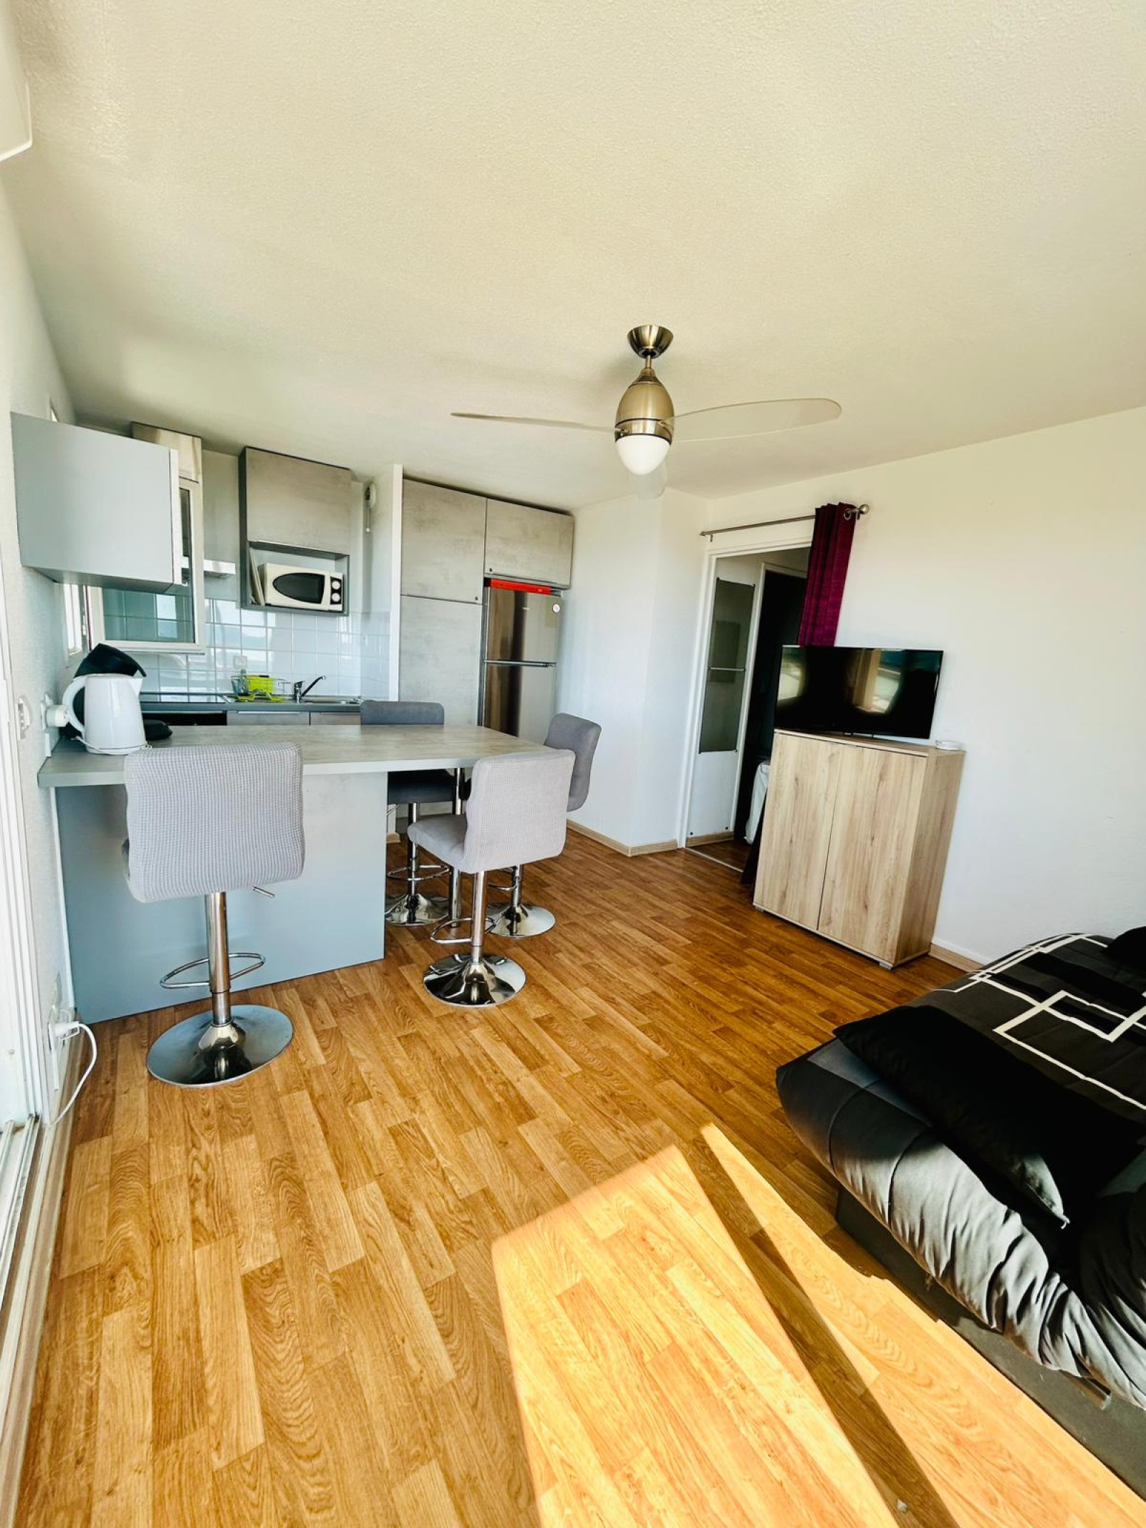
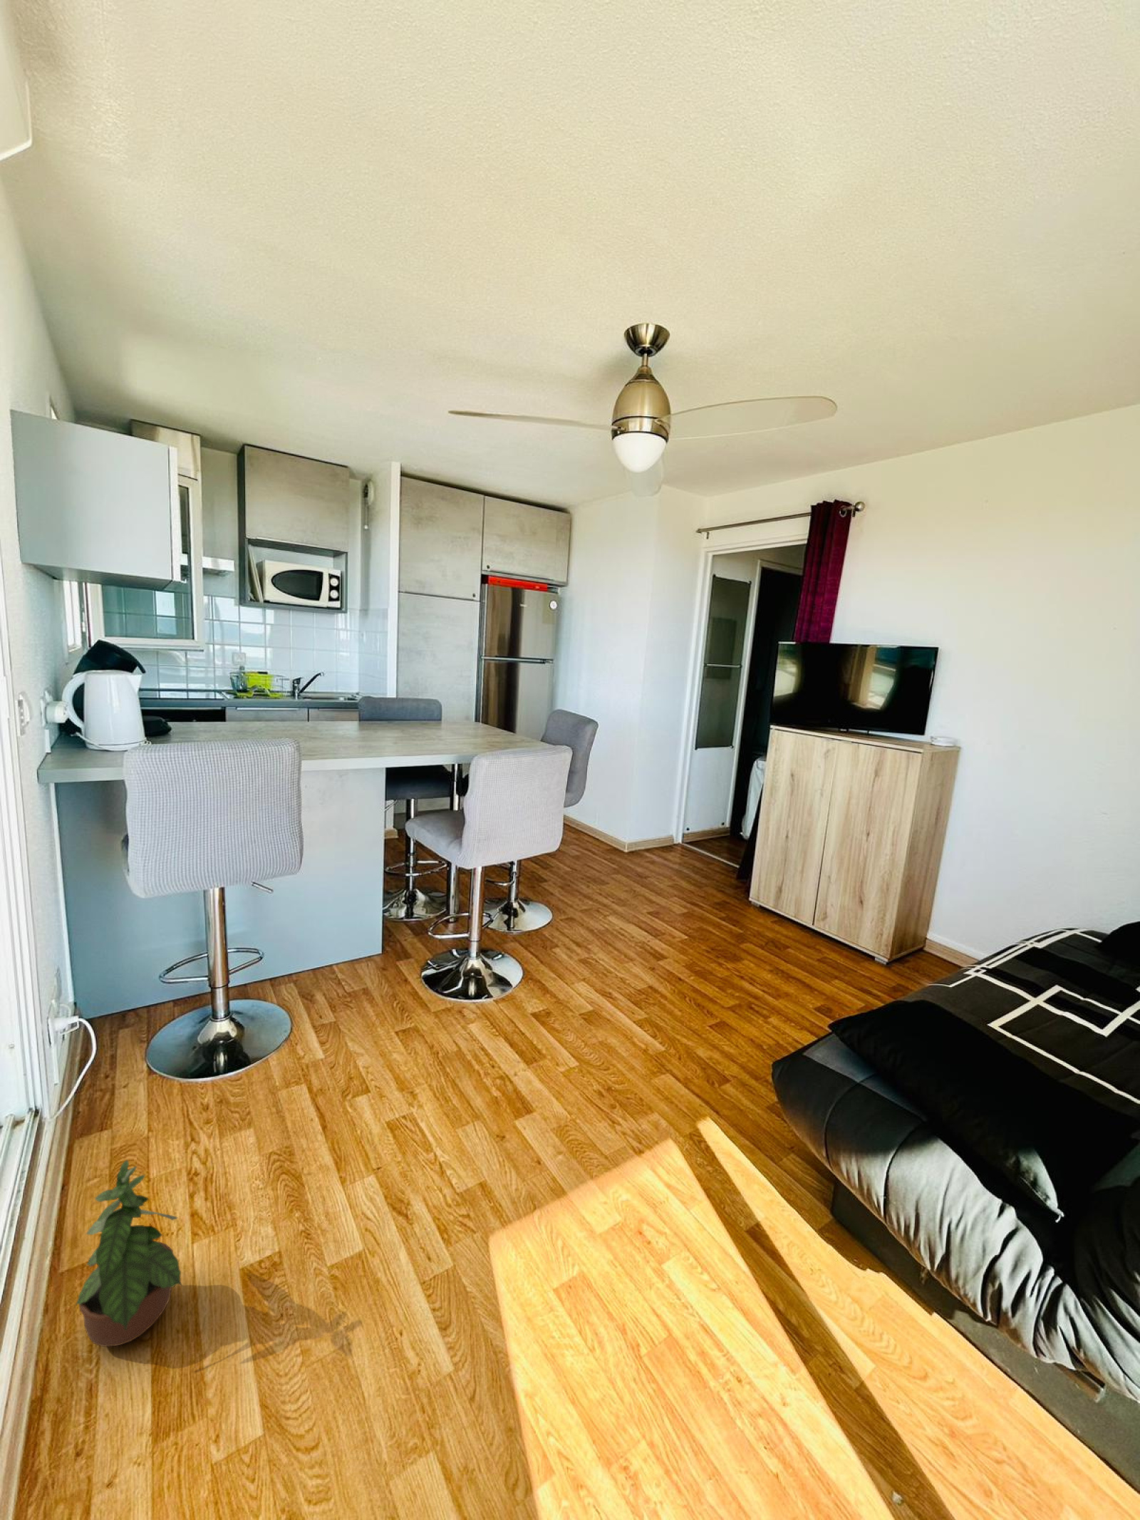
+ potted plant [73,1158,183,1348]
